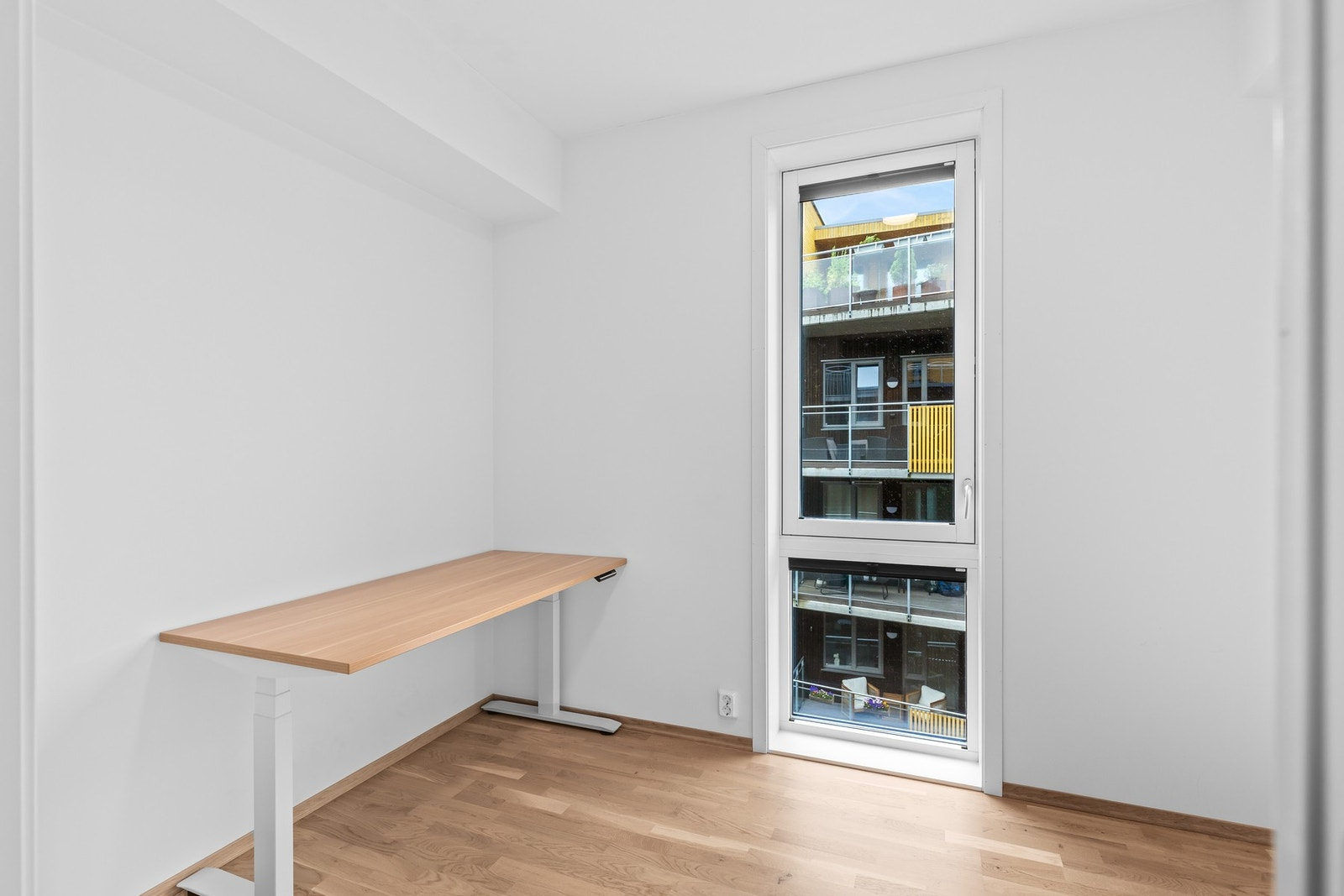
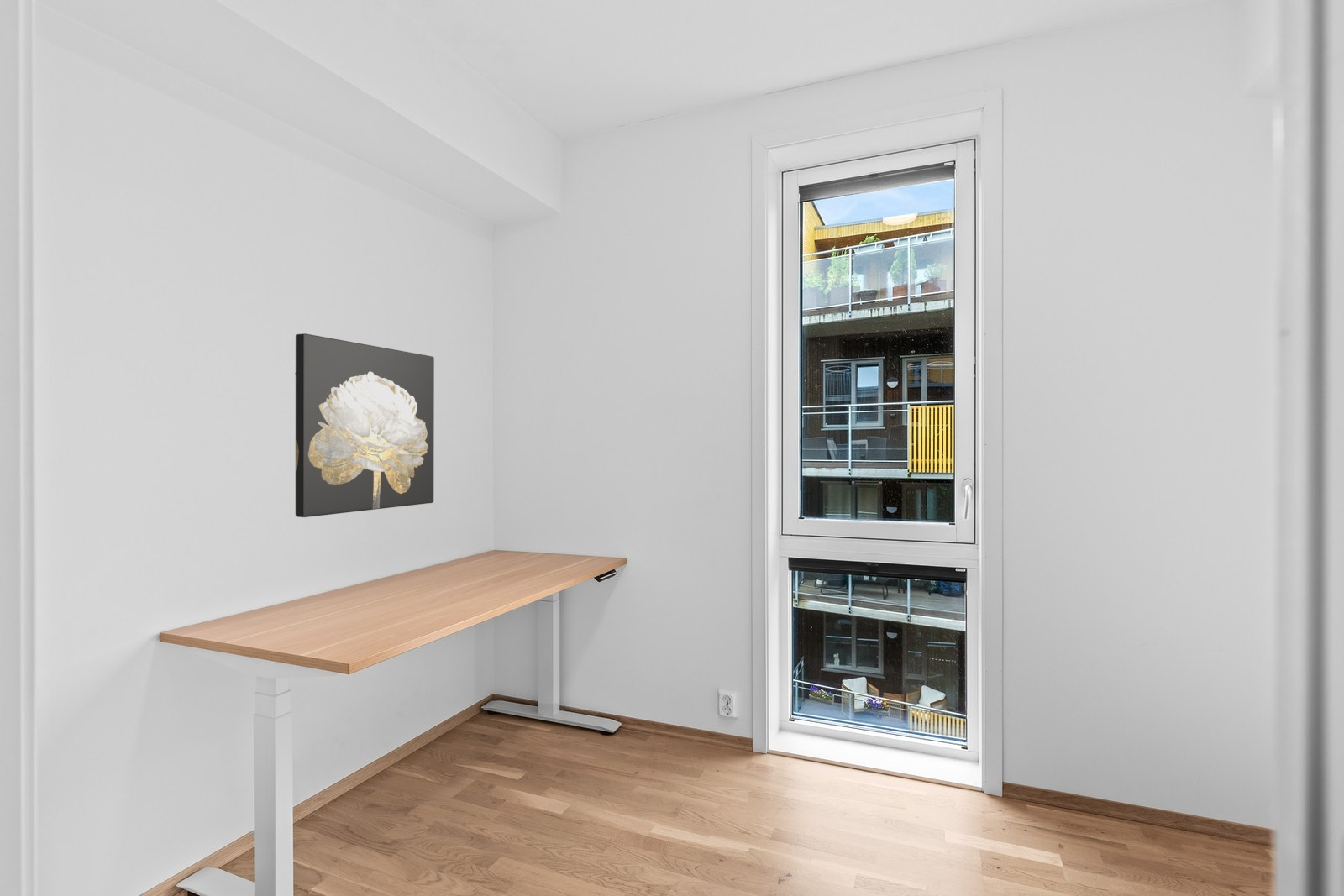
+ wall art [294,333,435,518]
